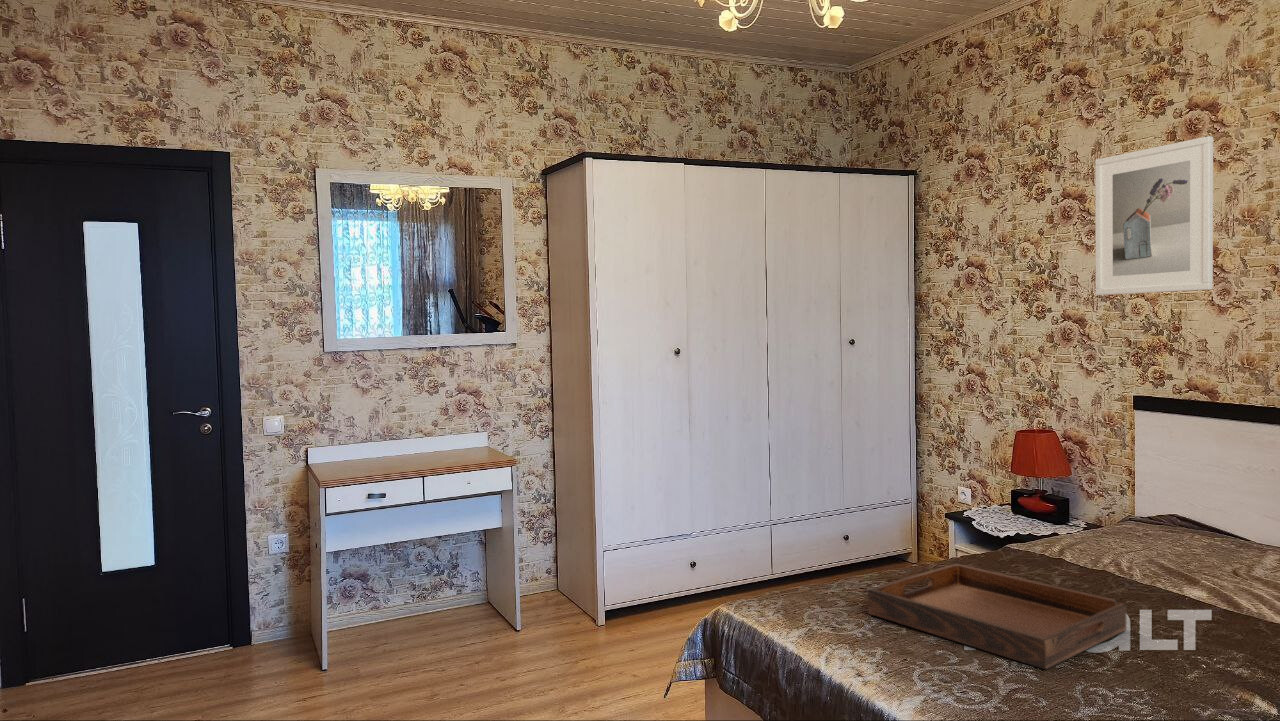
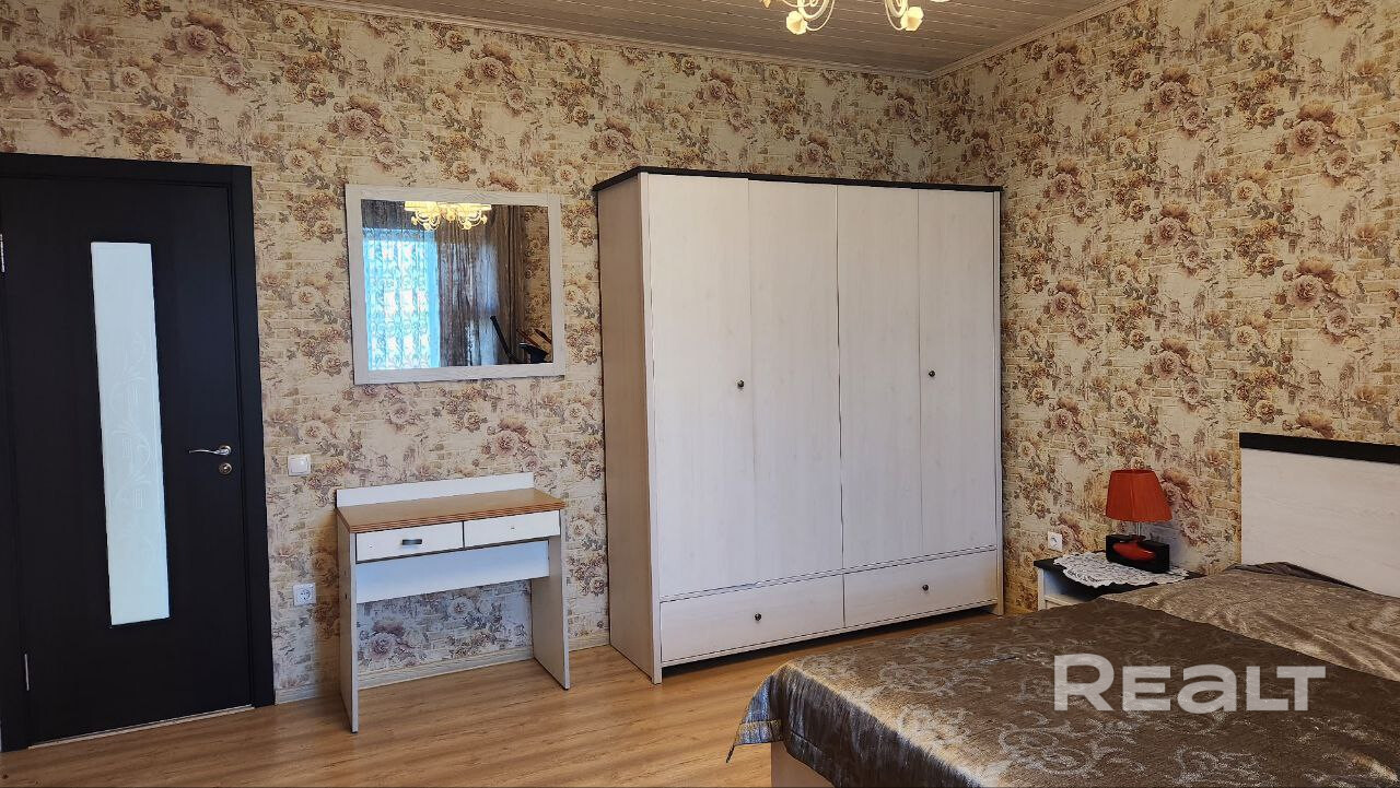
- serving tray [867,563,1127,670]
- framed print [1094,135,1214,296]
